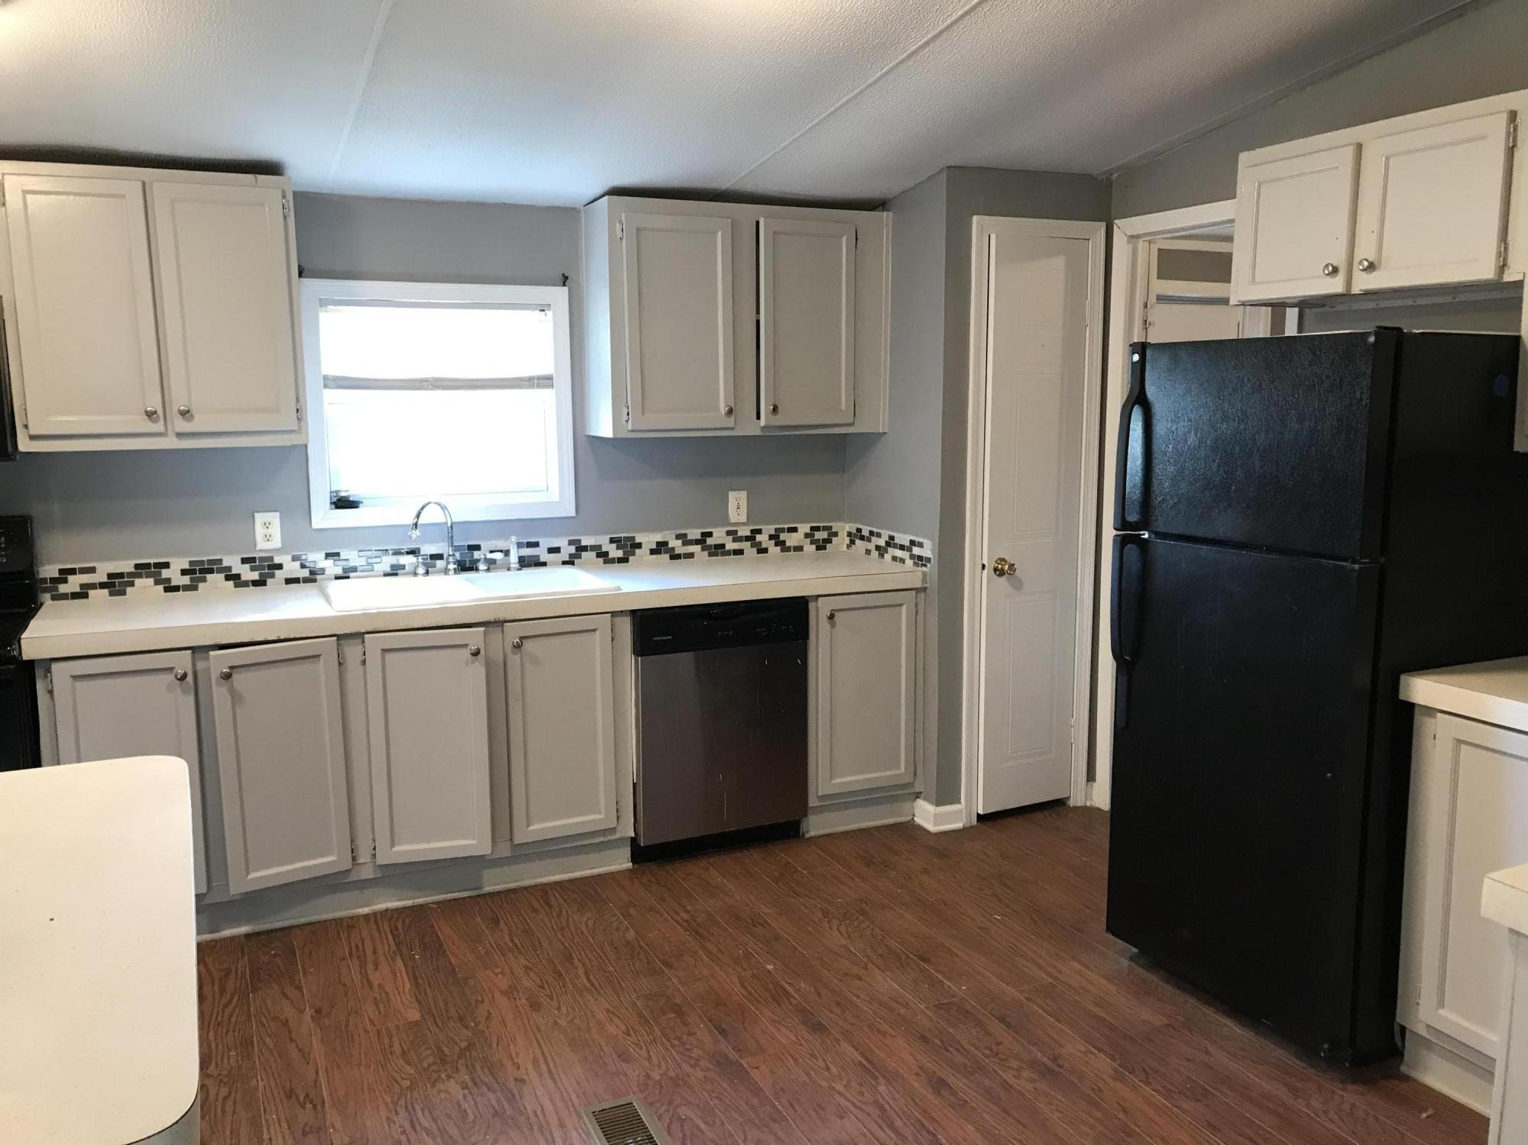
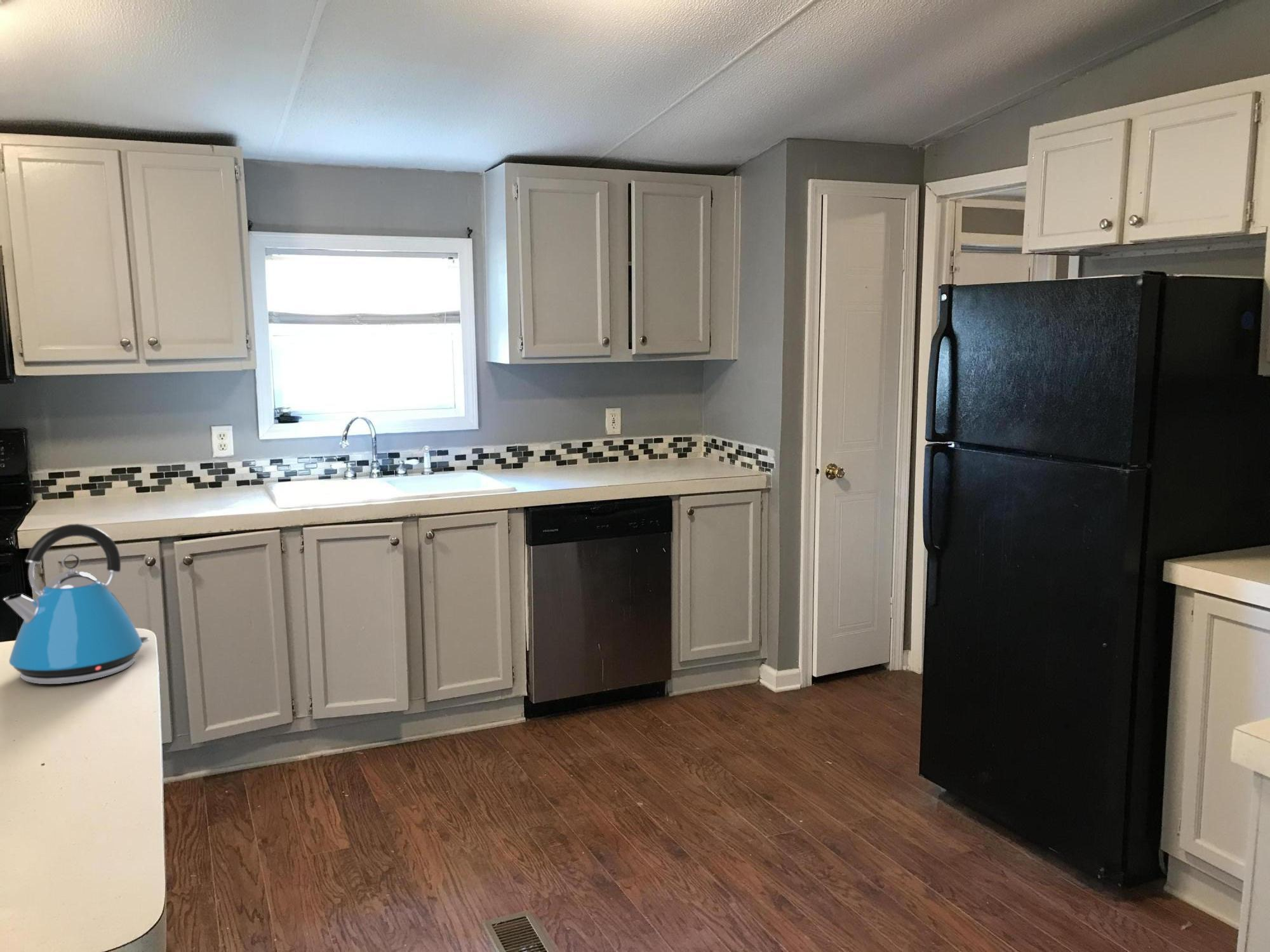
+ kettle [3,523,150,685]
